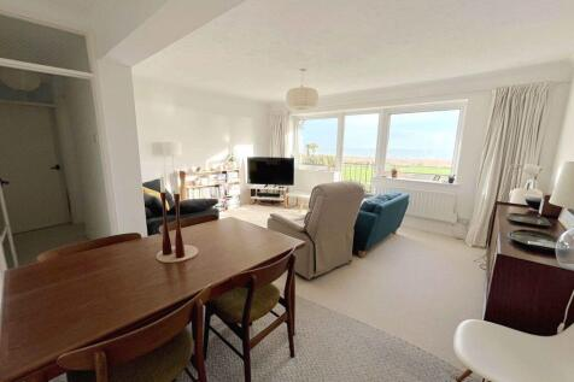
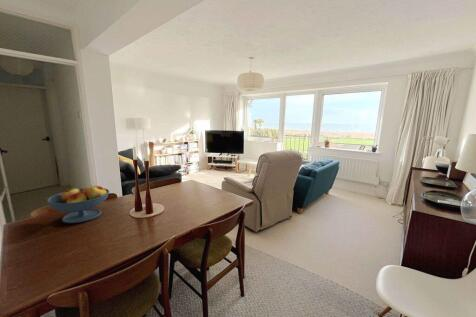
+ fruit bowl [46,185,110,224]
